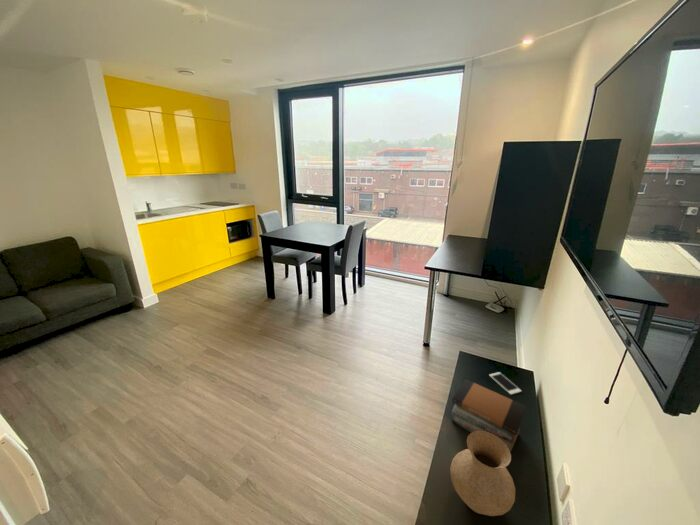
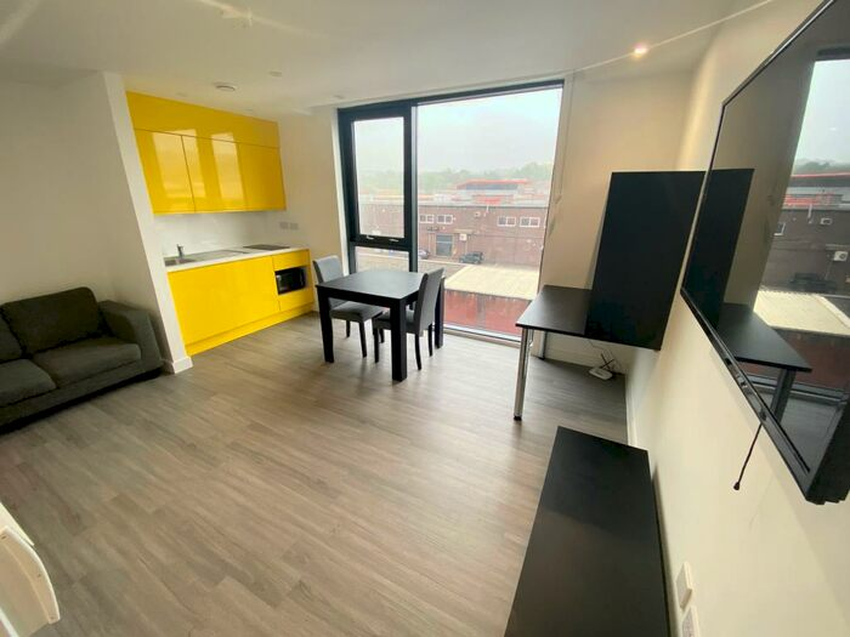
- cell phone [488,371,522,396]
- vase [449,431,516,517]
- book stack [450,378,526,453]
